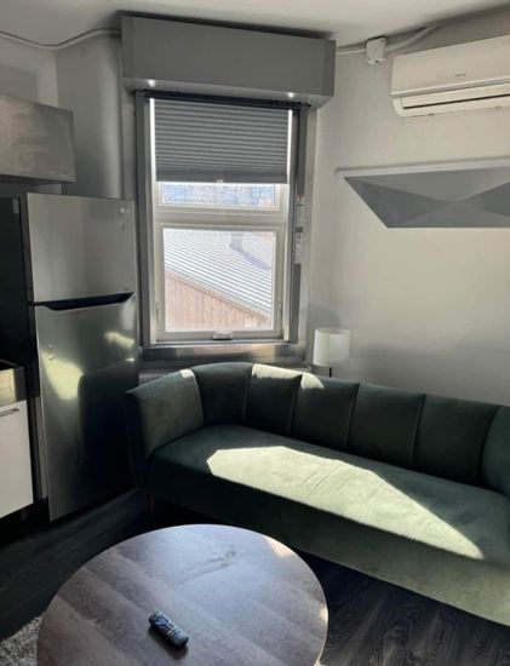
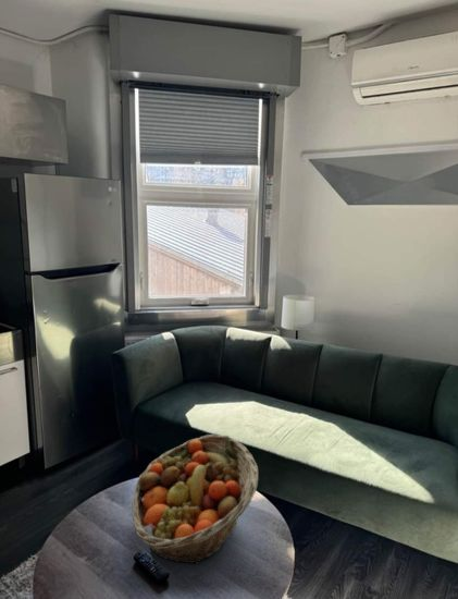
+ fruit basket [131,432,259,565]
